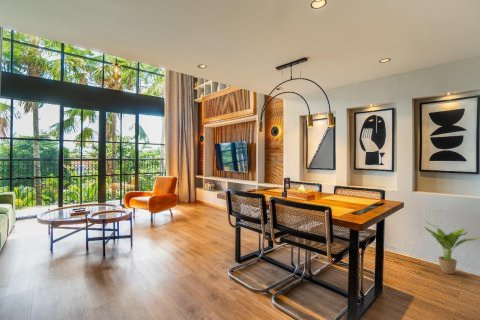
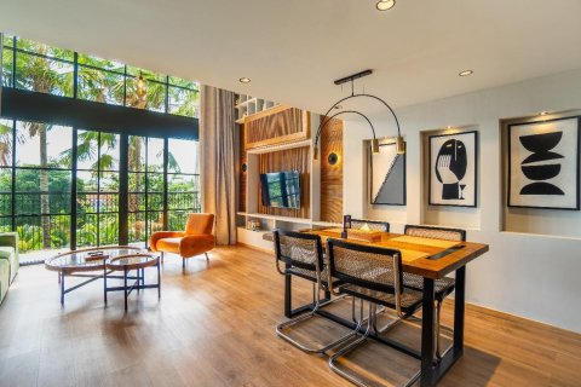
- potted plant [423,221,480,275]
